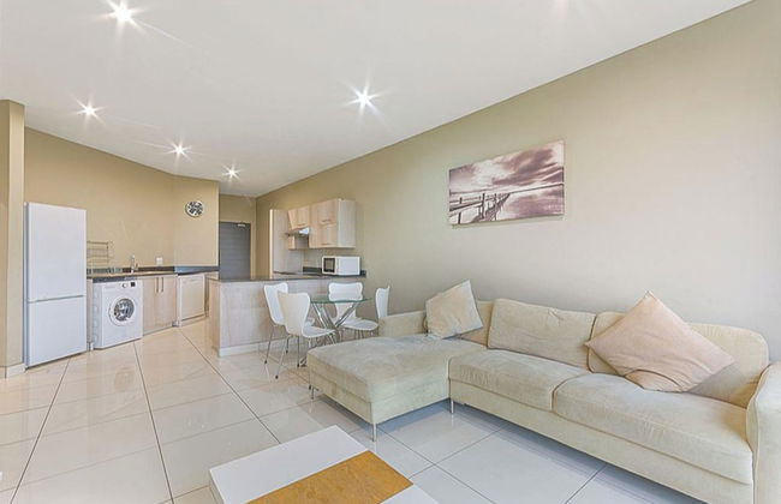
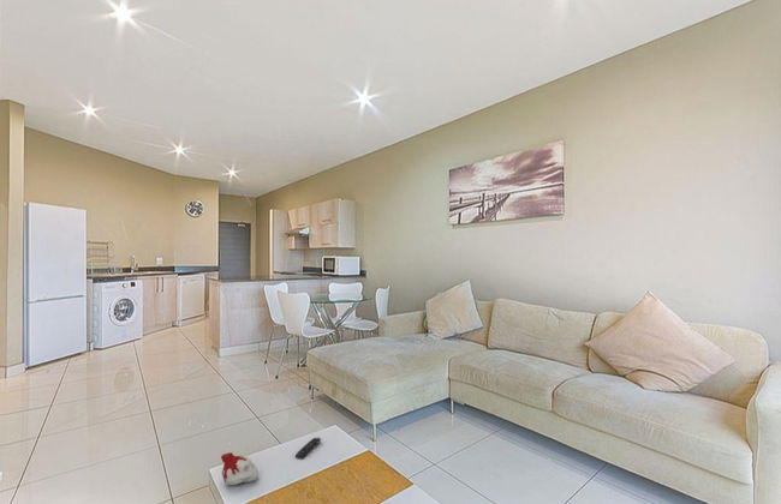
+ remote control [294,437,322,460]
+ candle [220,451,260,486]
